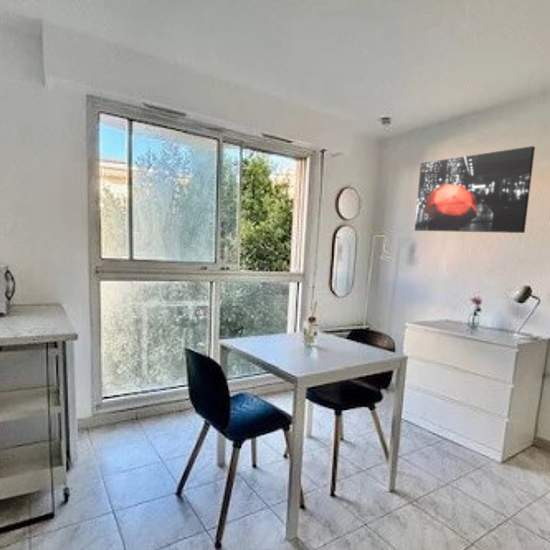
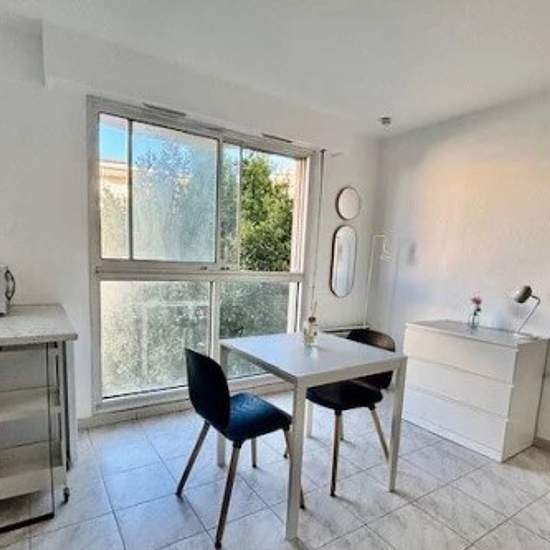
- wall art [414,145,536,234]
